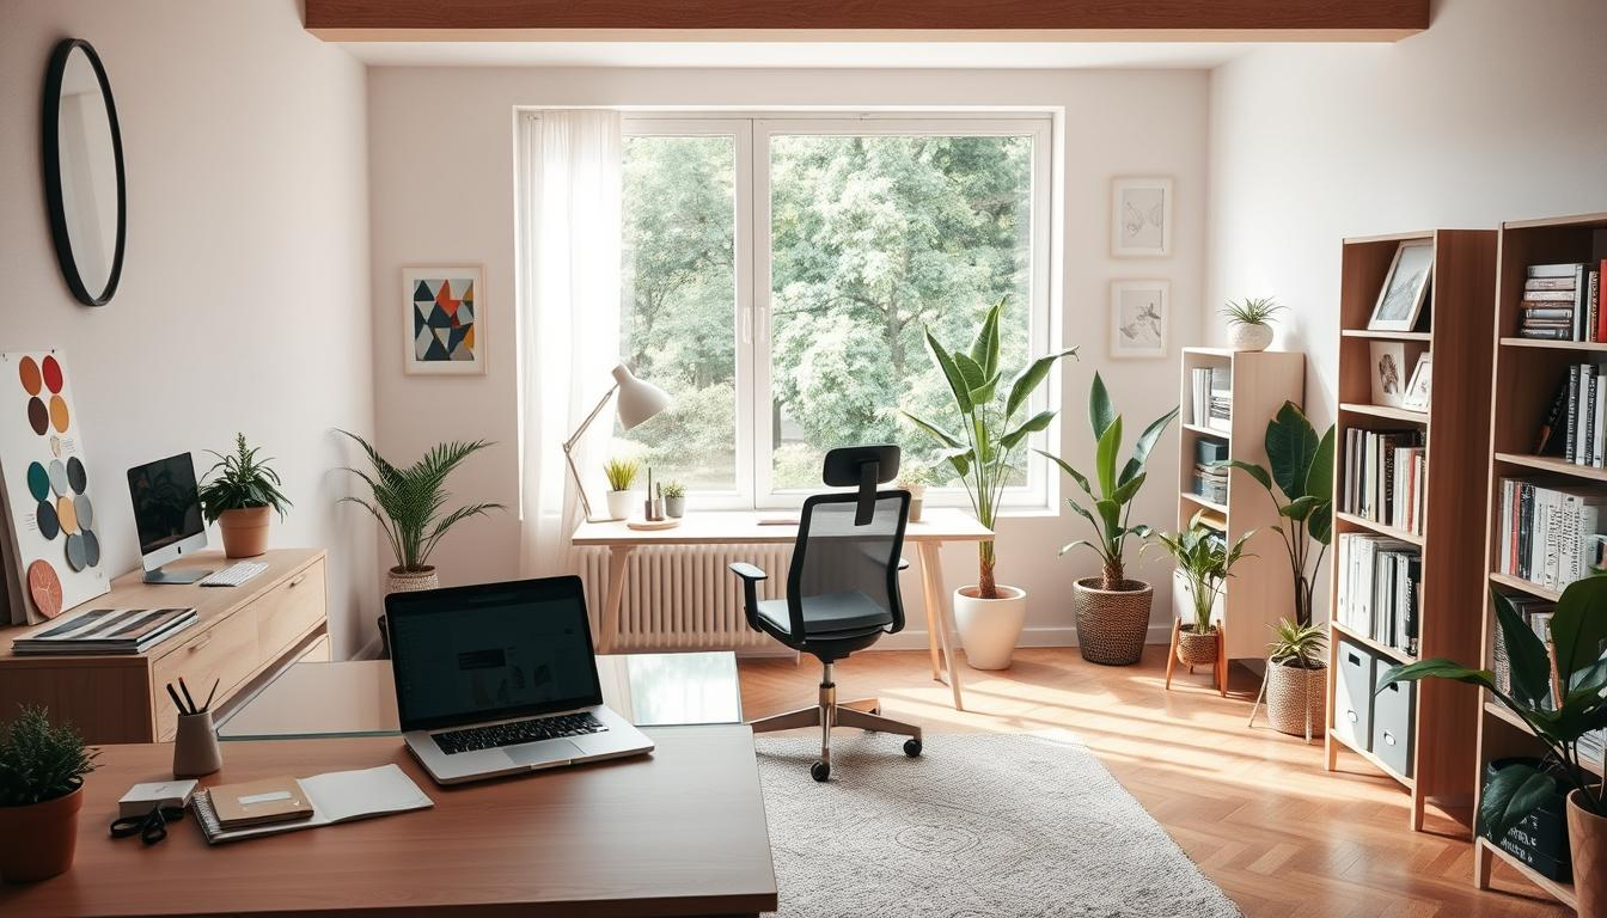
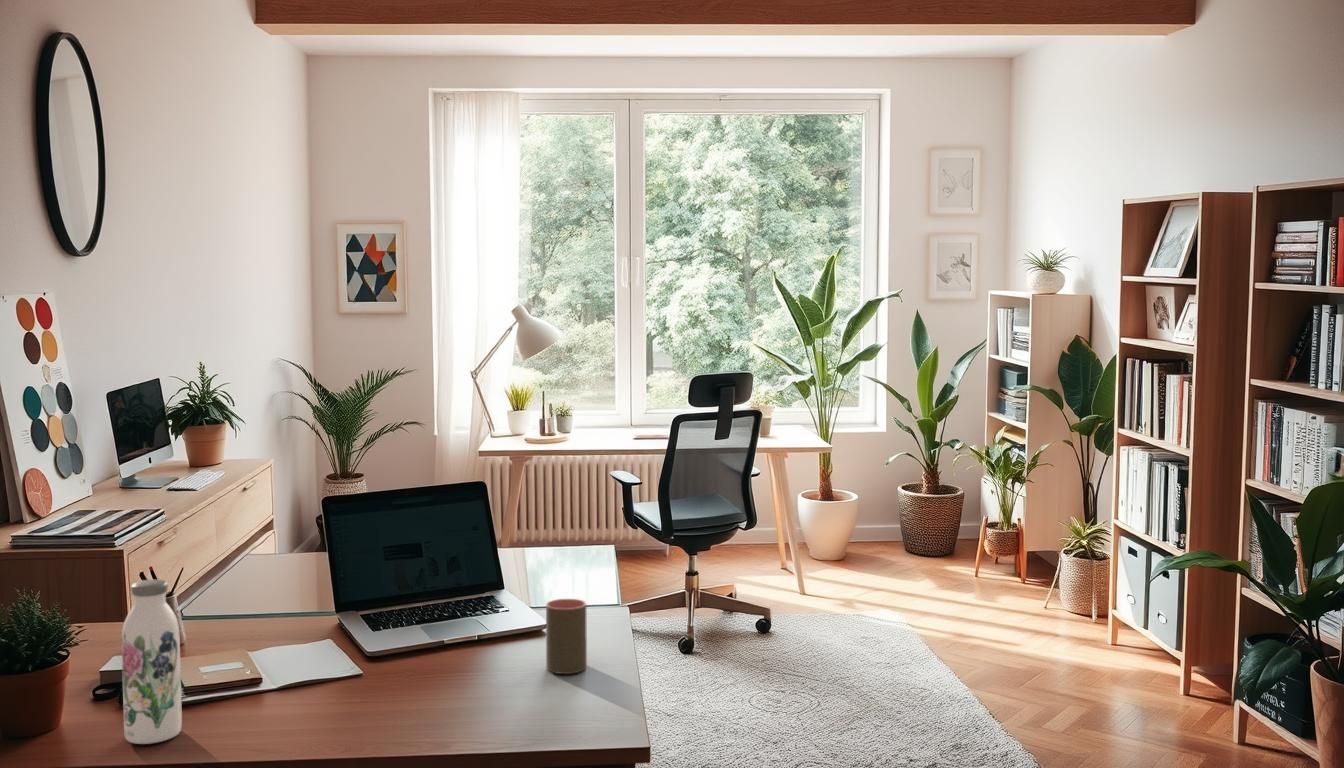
+ cup [545,598,588,675]
+ water bottle [121,579,183,745]
